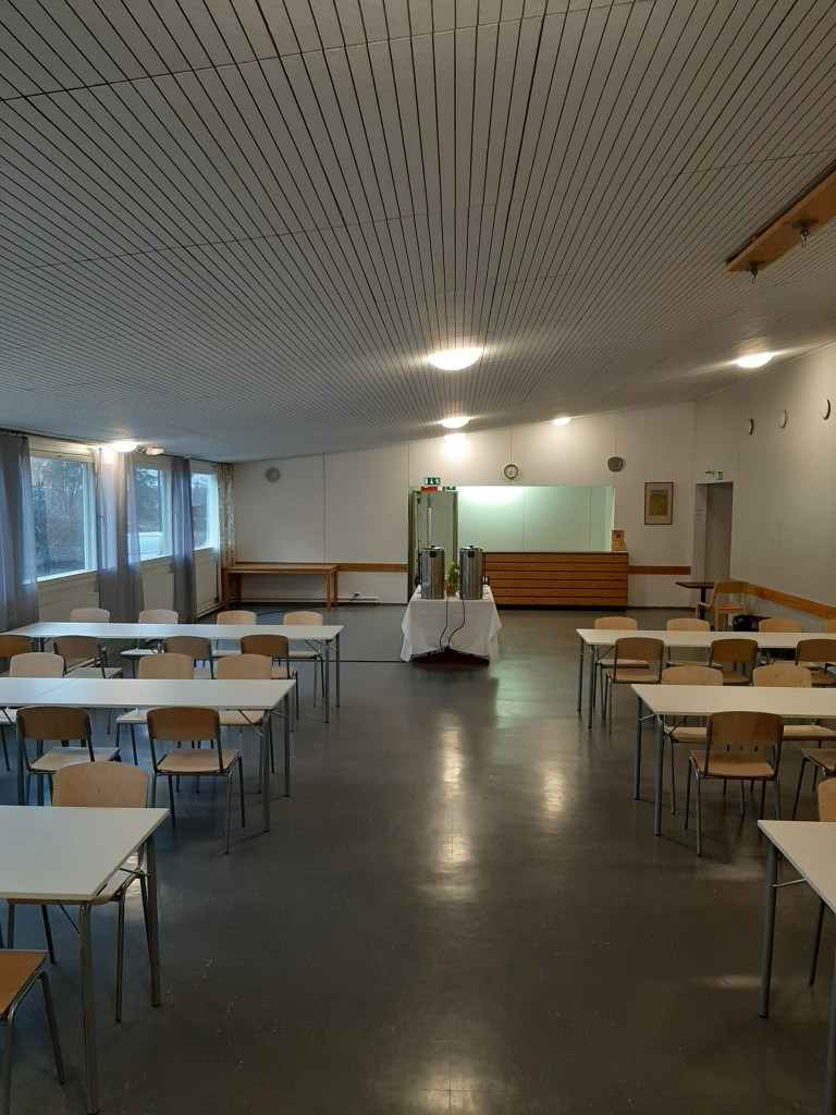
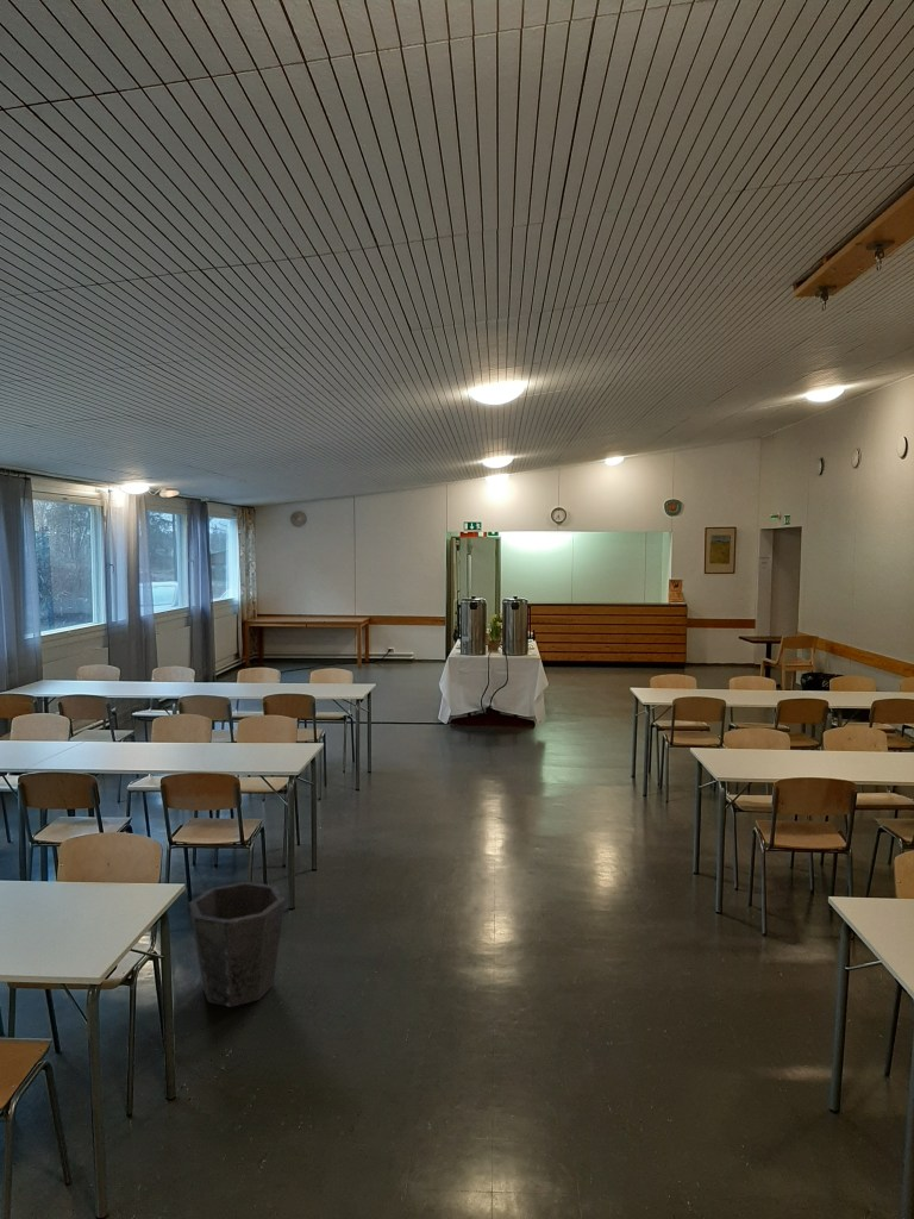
+ waste bin [188,880,286,1008]
